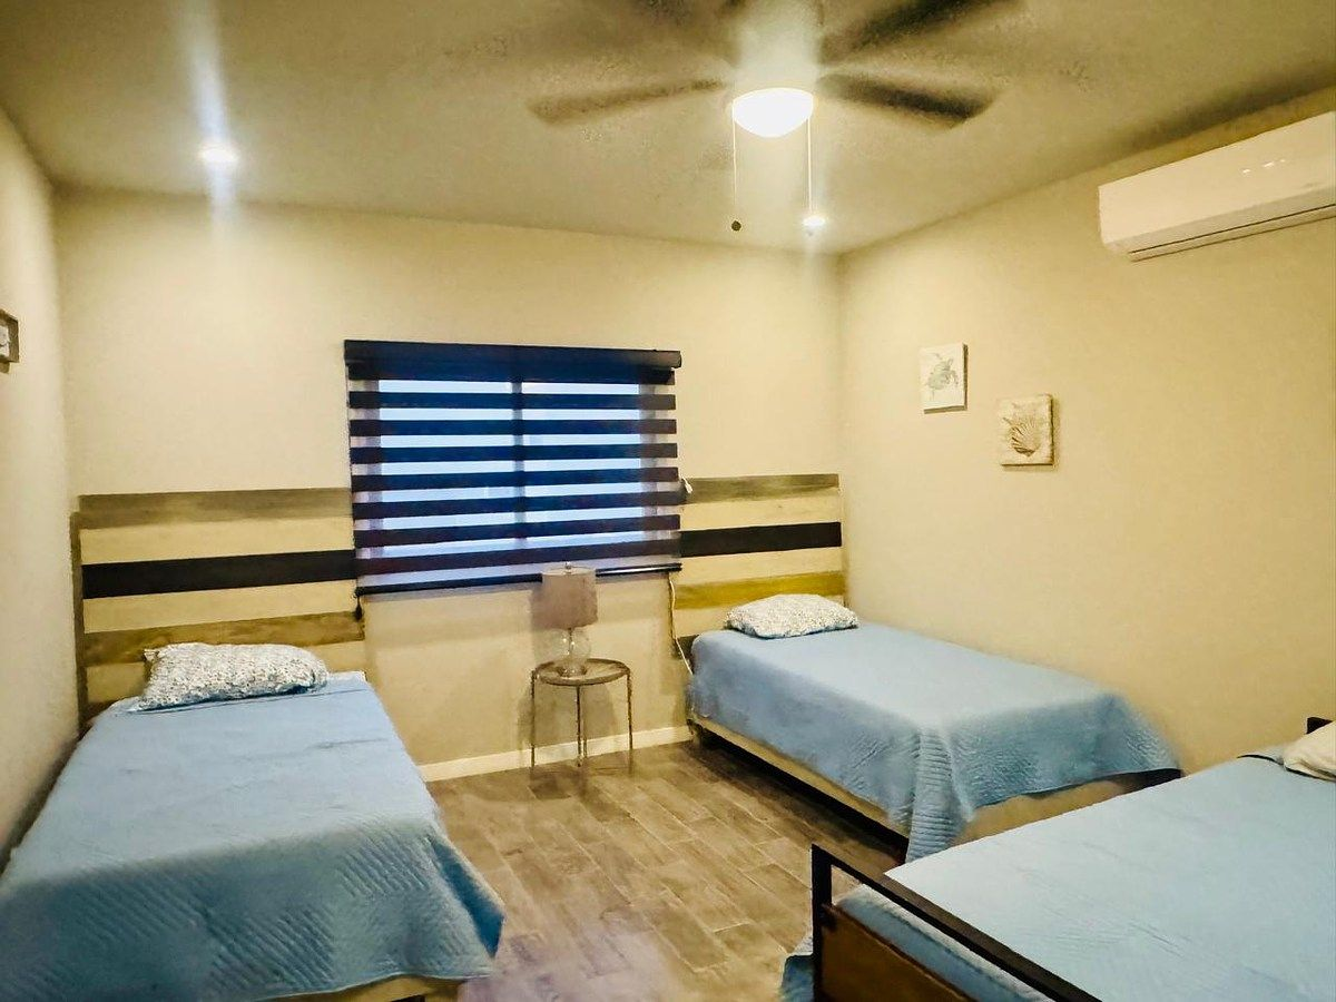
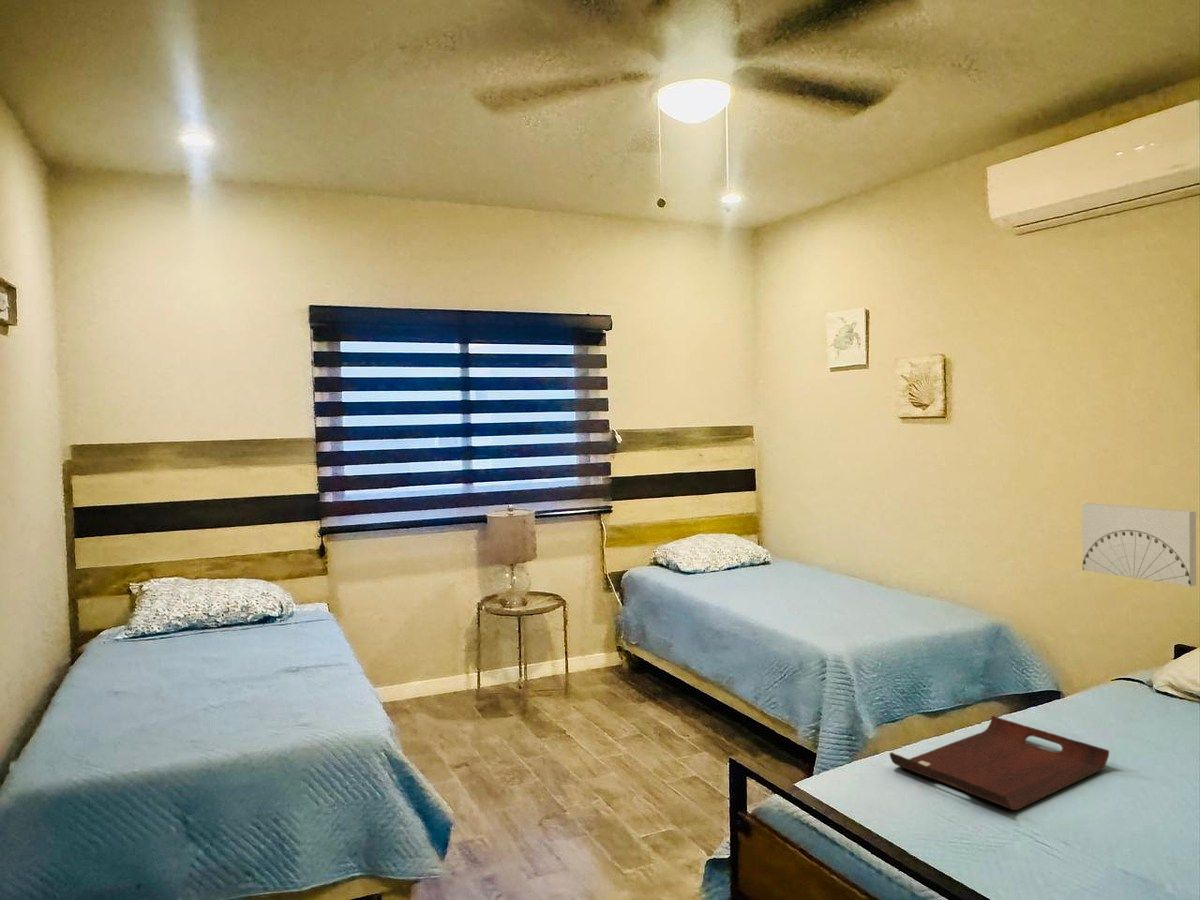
+ wall art [1081,502,1197,588]
+ serving tray [889,715,1110,811]
